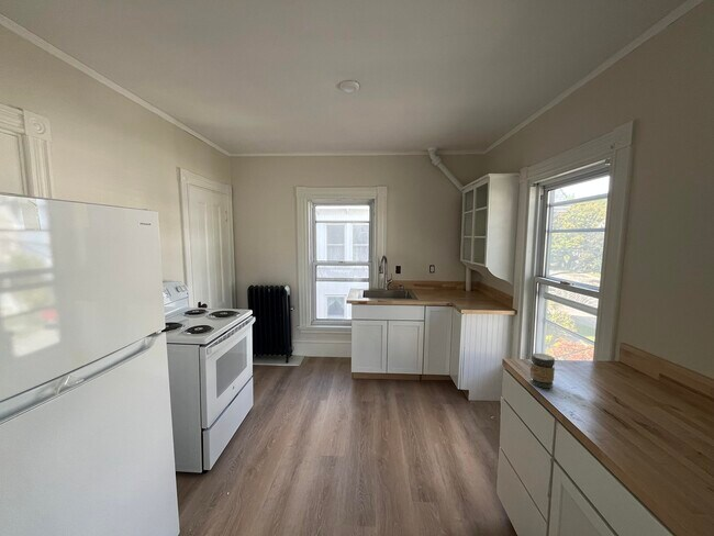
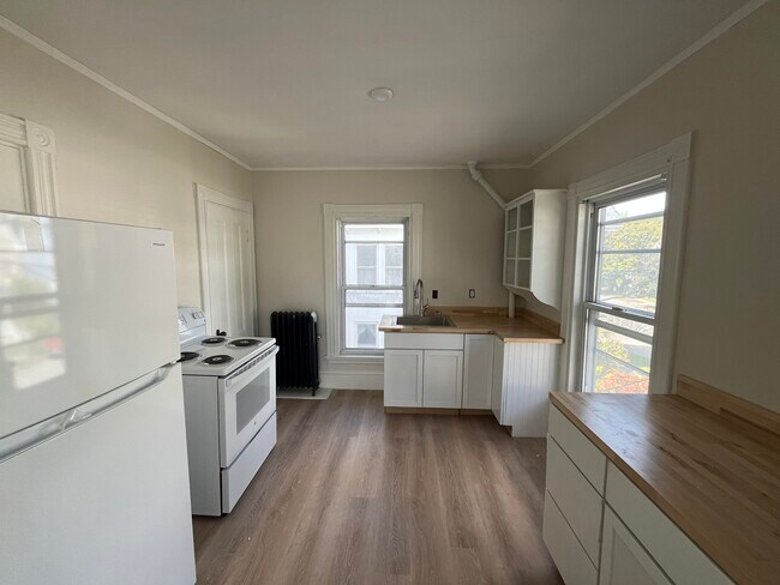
- jar [529,353,556,389]
